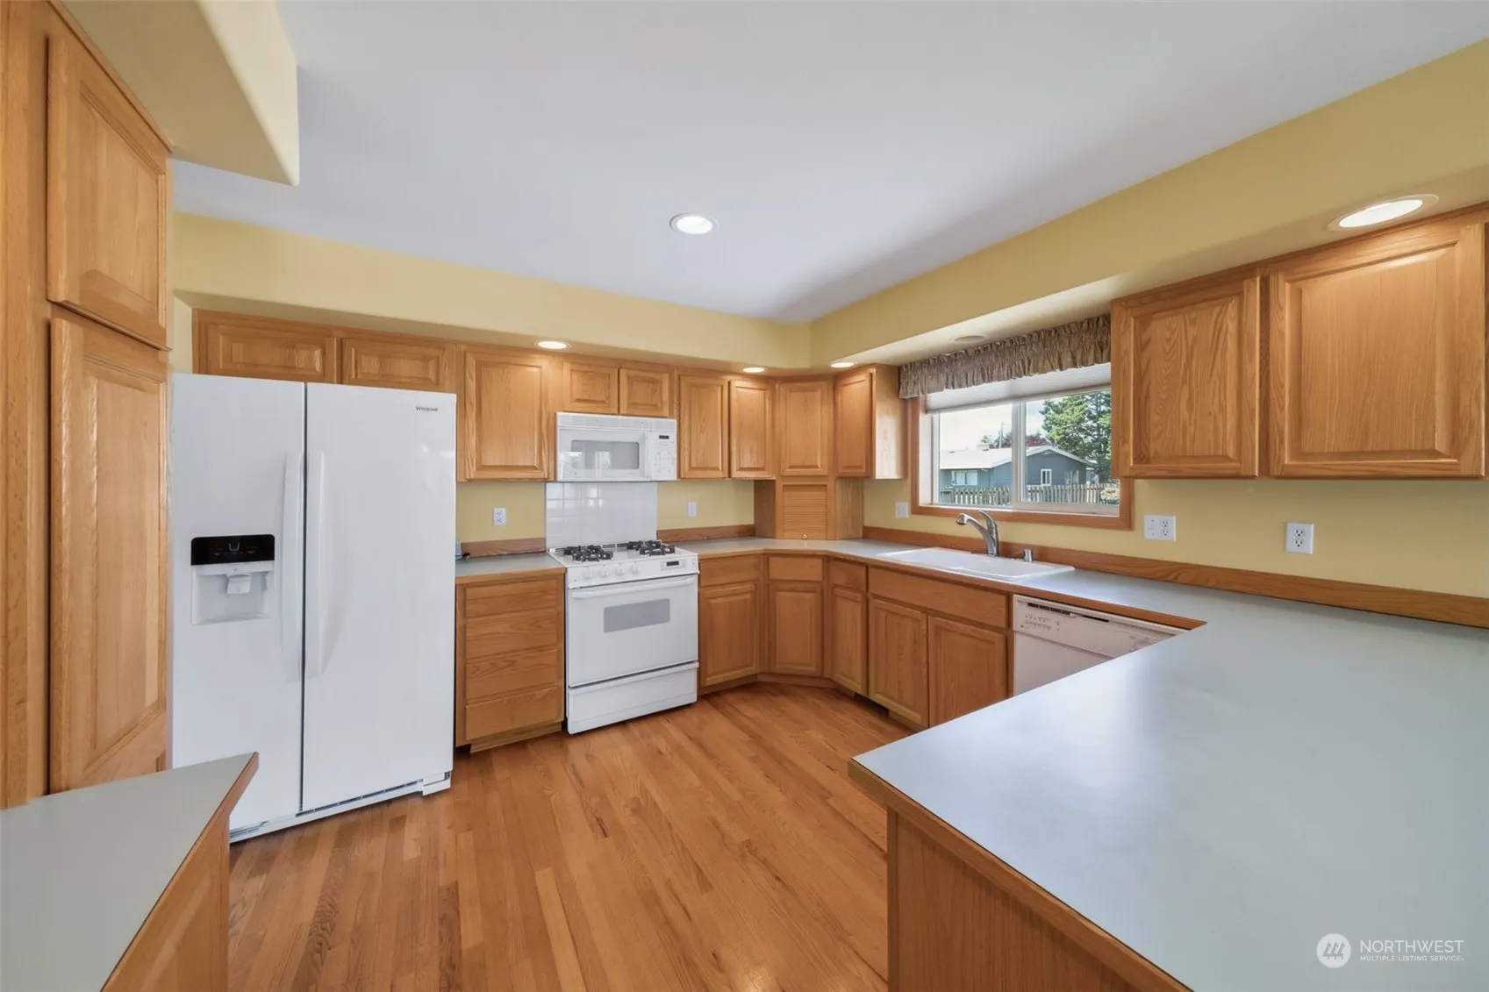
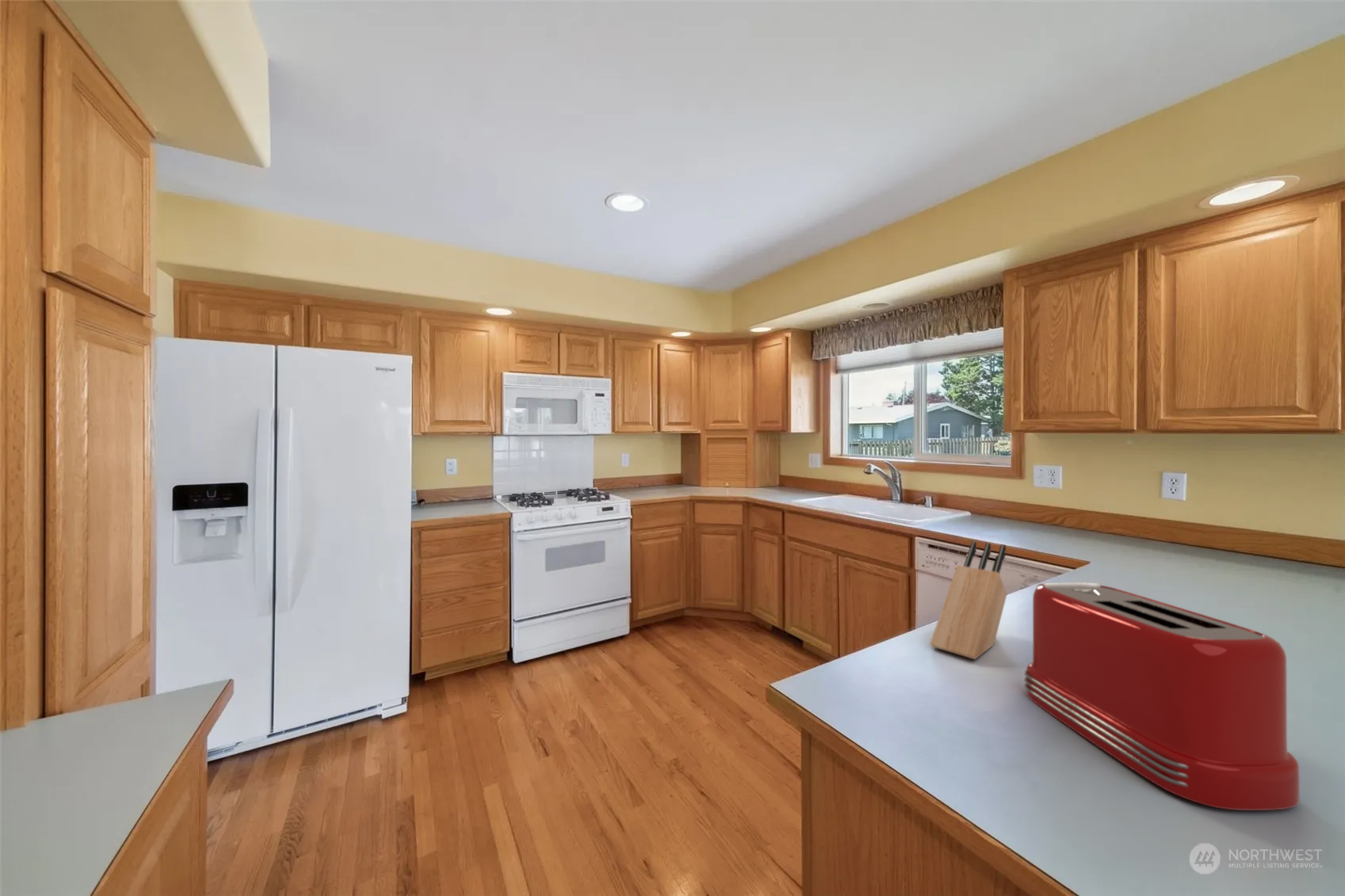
+ knife block [929,541,1008,660]
+ toaster [1023,582,1301,811]
